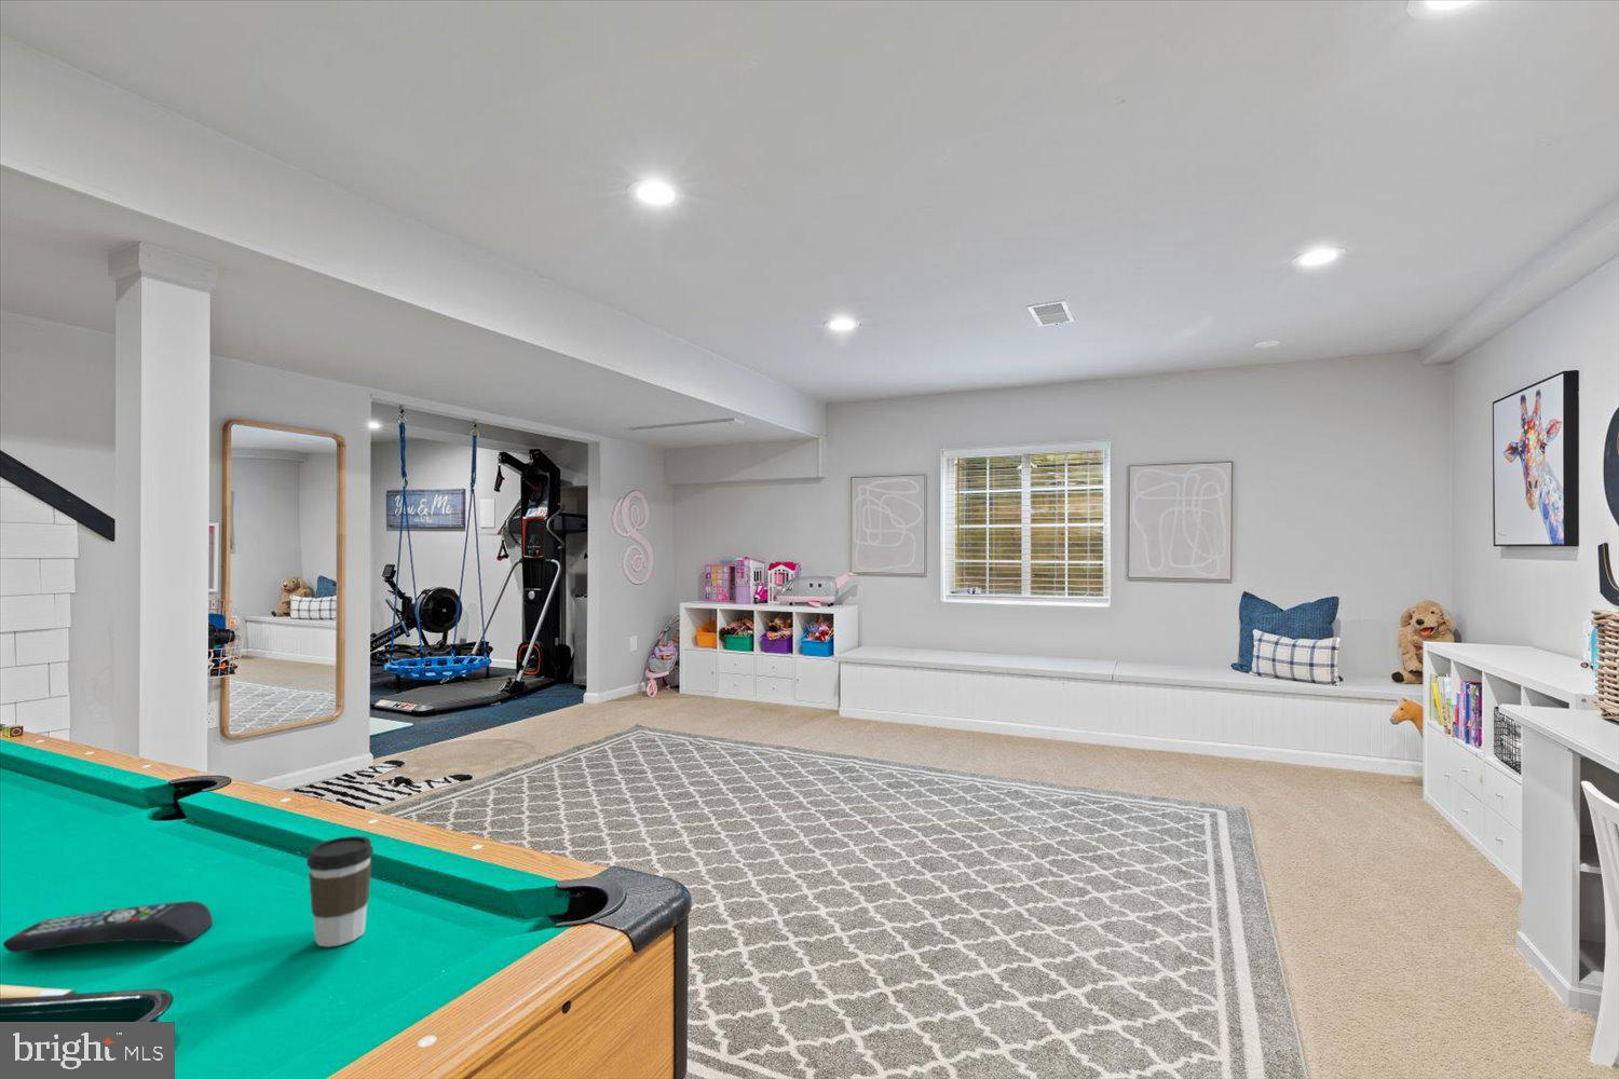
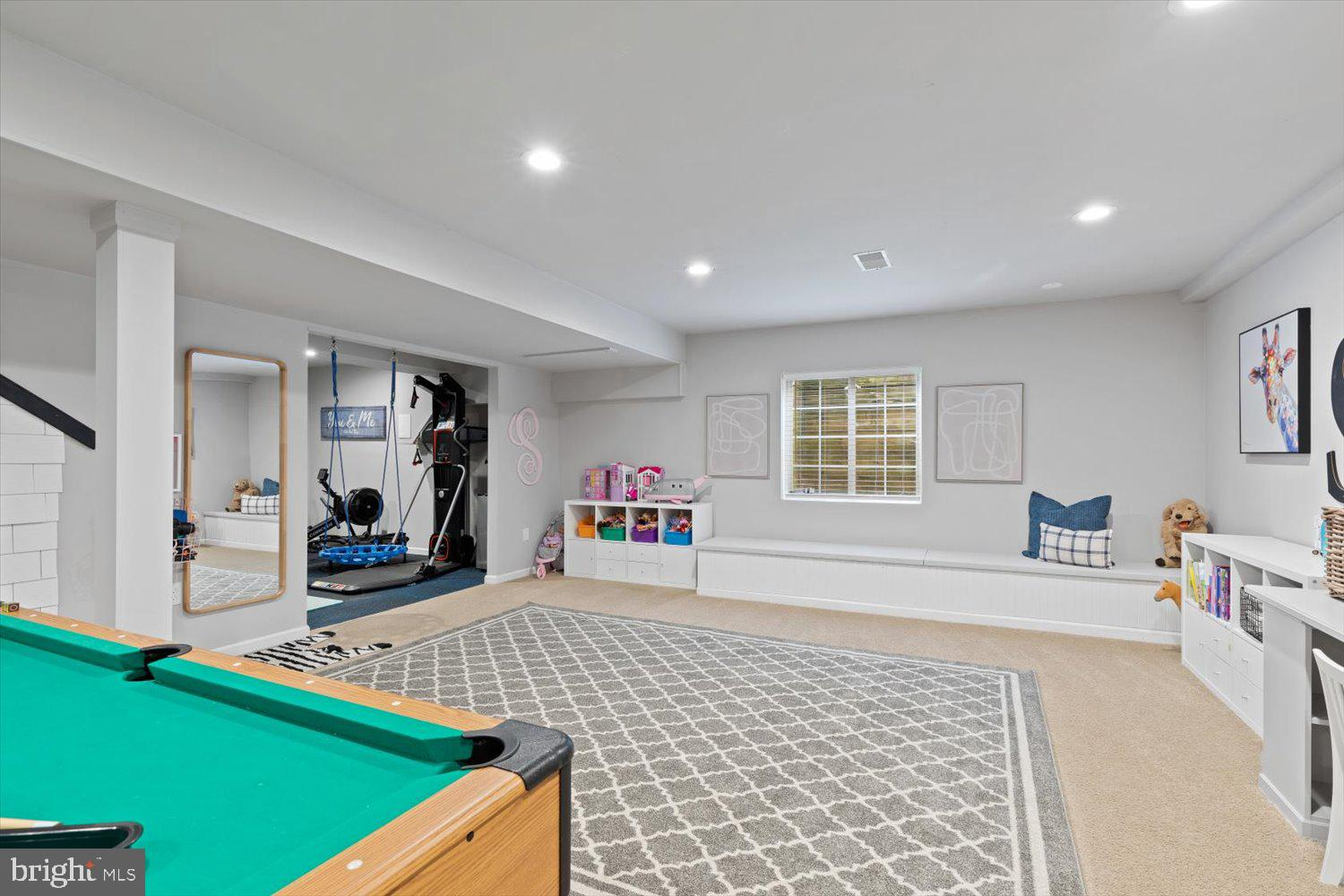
- coffee cup [306,836,375,949]
- remote control [2,900,213,954]
